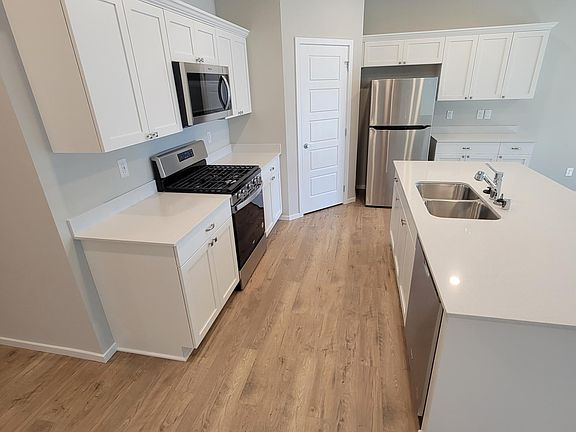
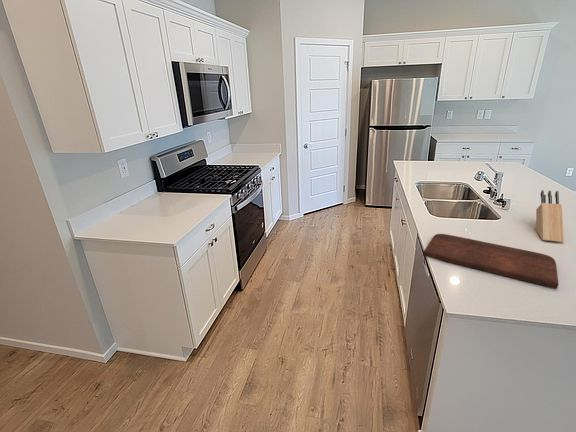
+ knife block [535,189,565,243]
+ cutting board [422,233,559,289]
